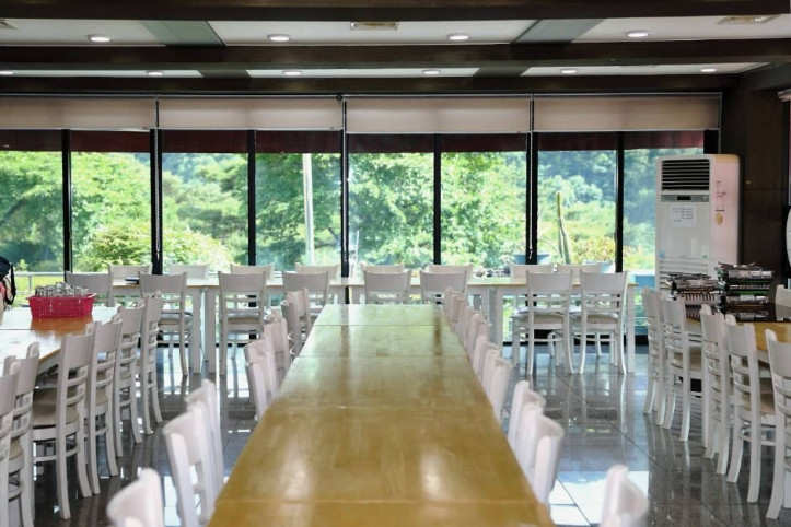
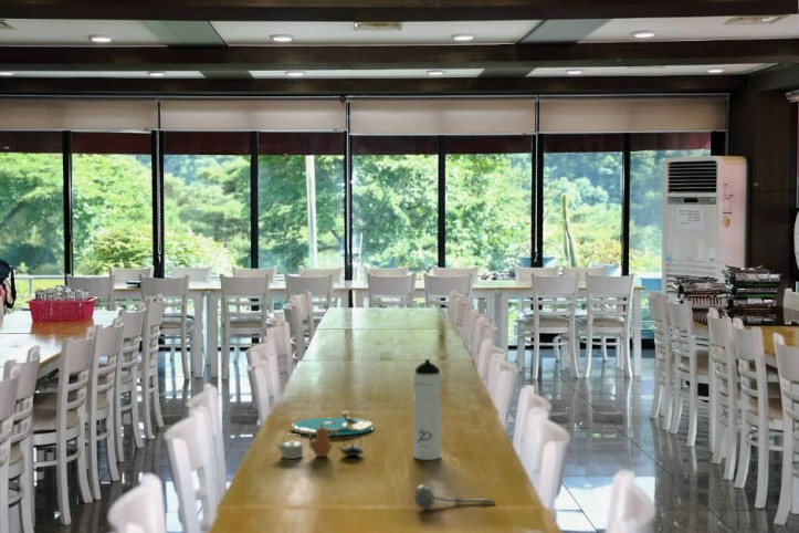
+ plate [290,411,375,437]
+ spoon [412,483,496,510]
+ teapot [275,425,365,460]
+ water bottle [412,358,442,461]
